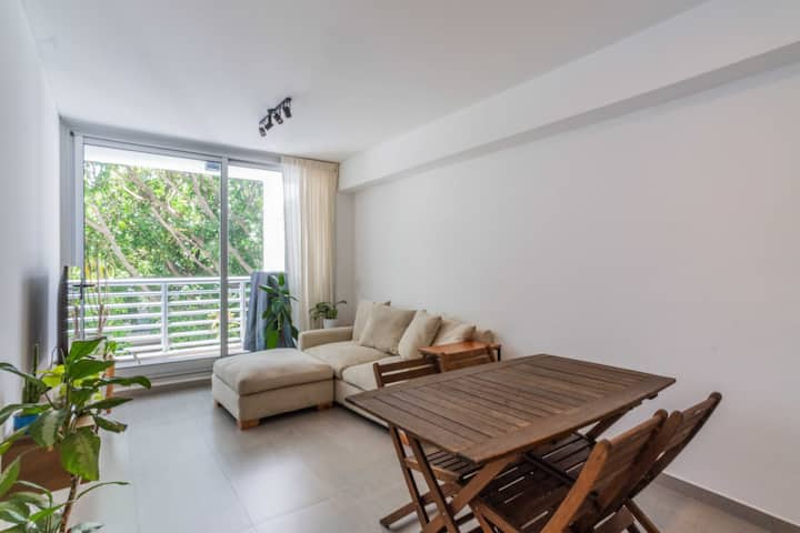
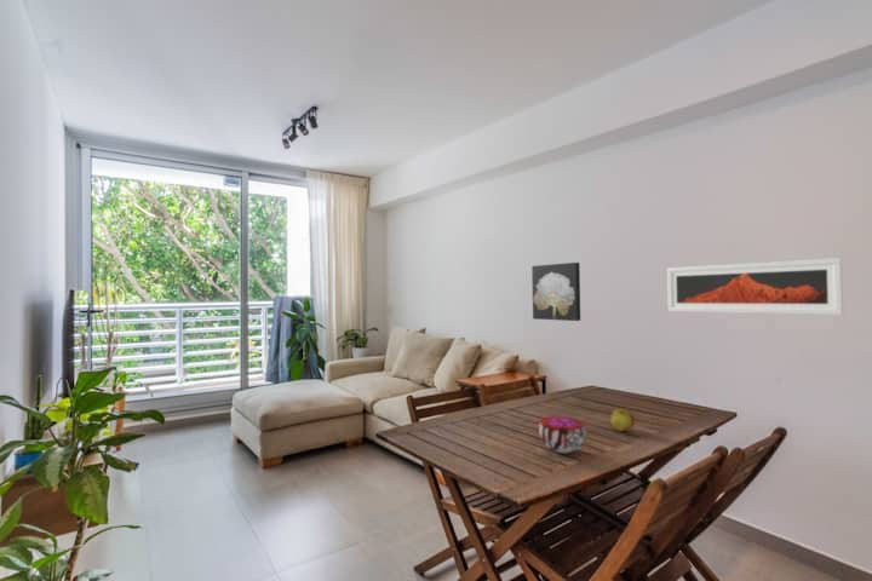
+ decorative bowl [538,415,587,454]
+ wall art [530,261,581,322]
+ apple [609,407,636,432]
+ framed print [666,257,844,316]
